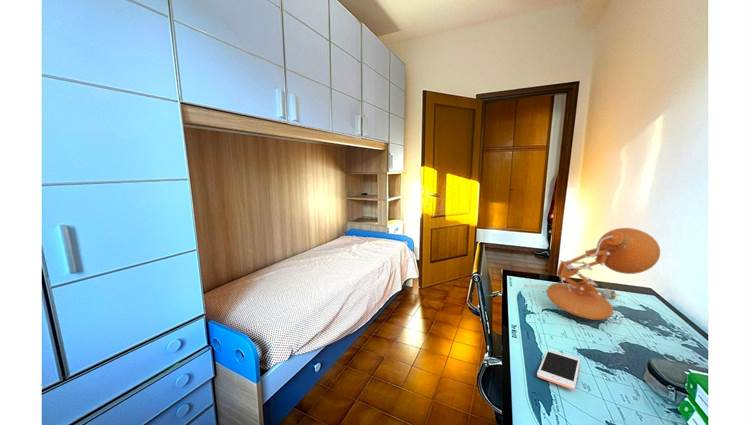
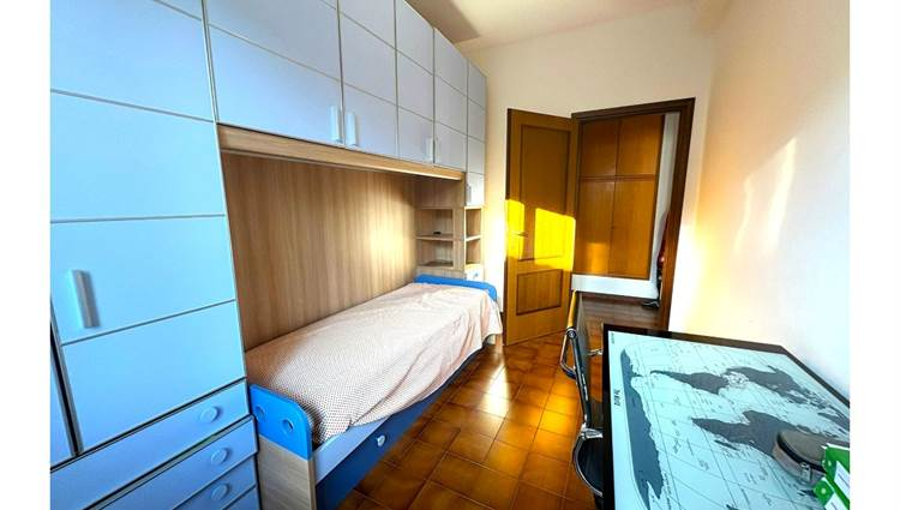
- desk lamp [523,227,661,321]
- cell phone [536,349,581,391]
